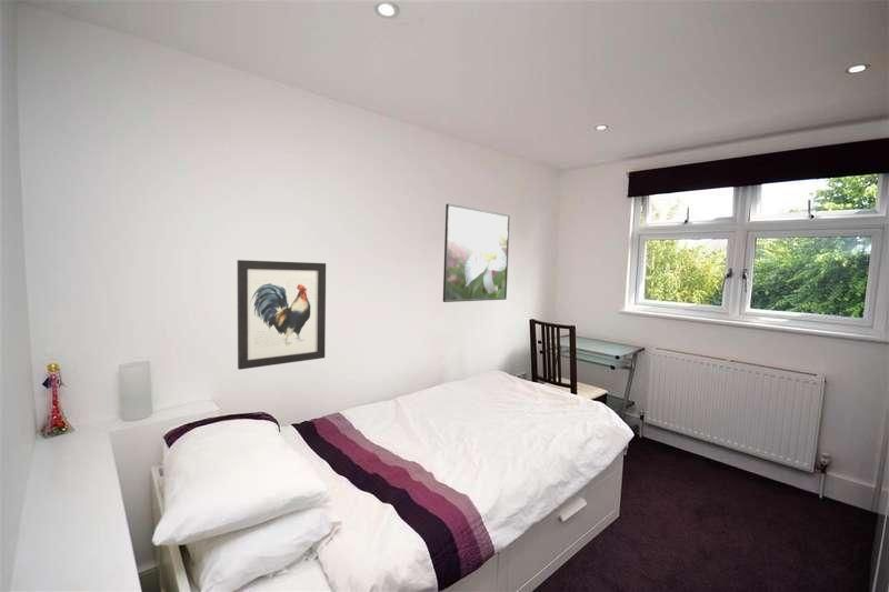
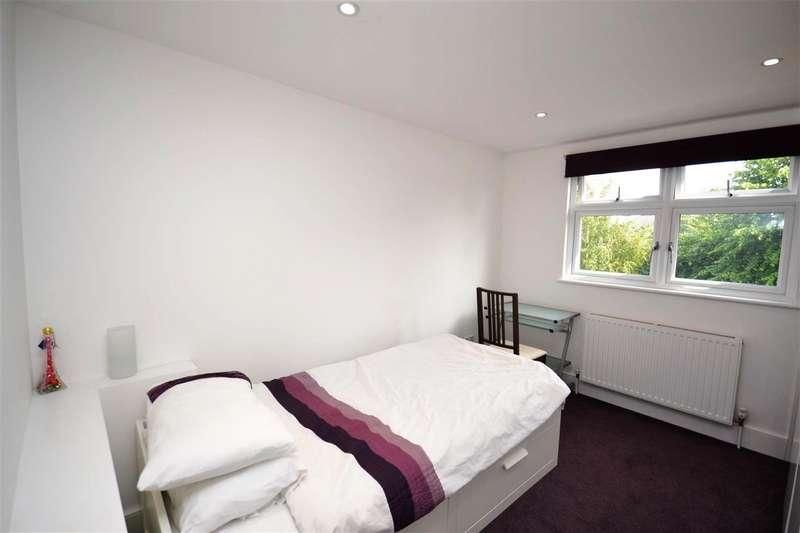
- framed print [442,203,511,303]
- wall art [236,259,327,371]
